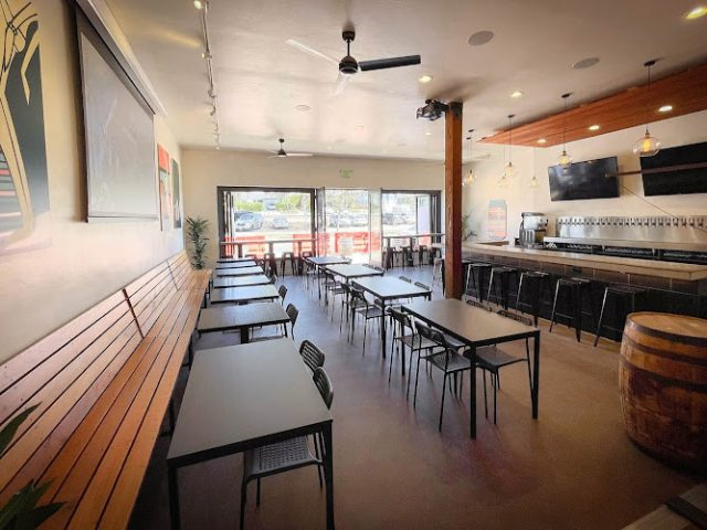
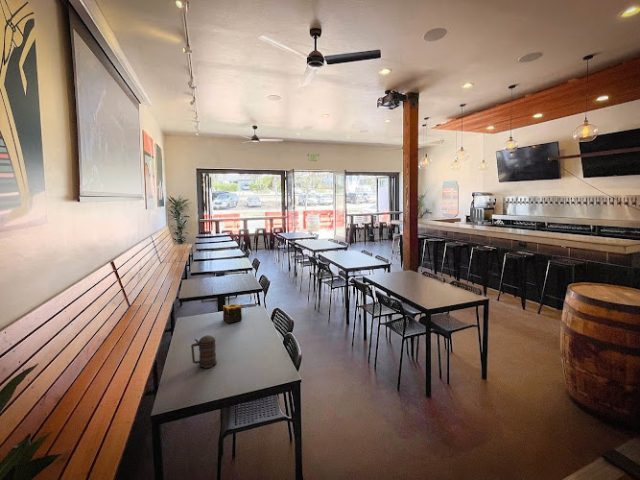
+ candle [222,303,243,324]
+ beer mug [190,334,218,369]
